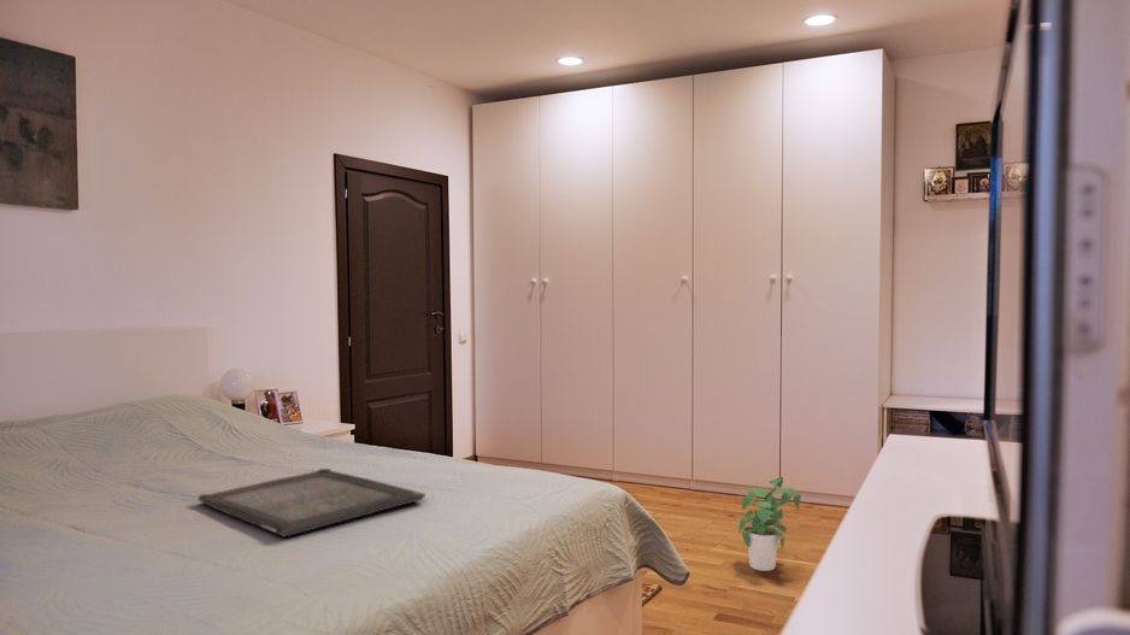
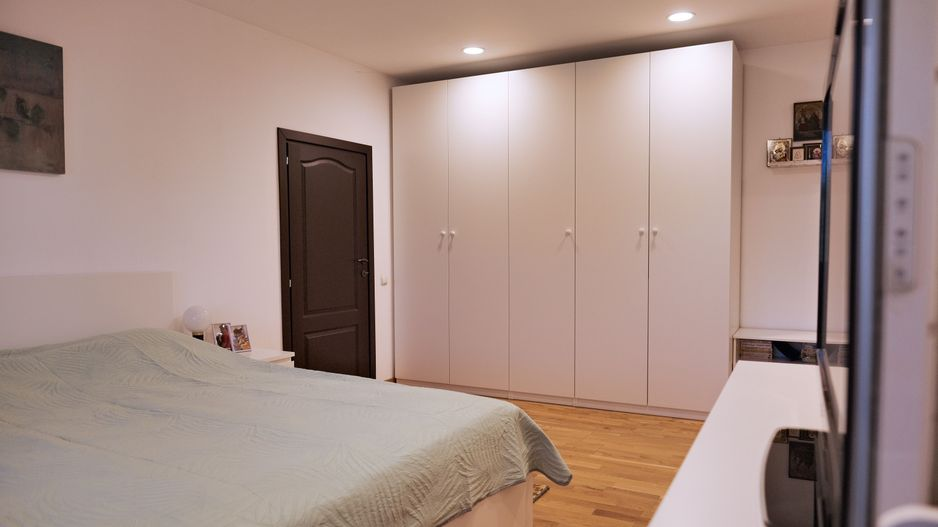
- potted plant [737,476,802,572]
- serving tray [196,468,426,539]
